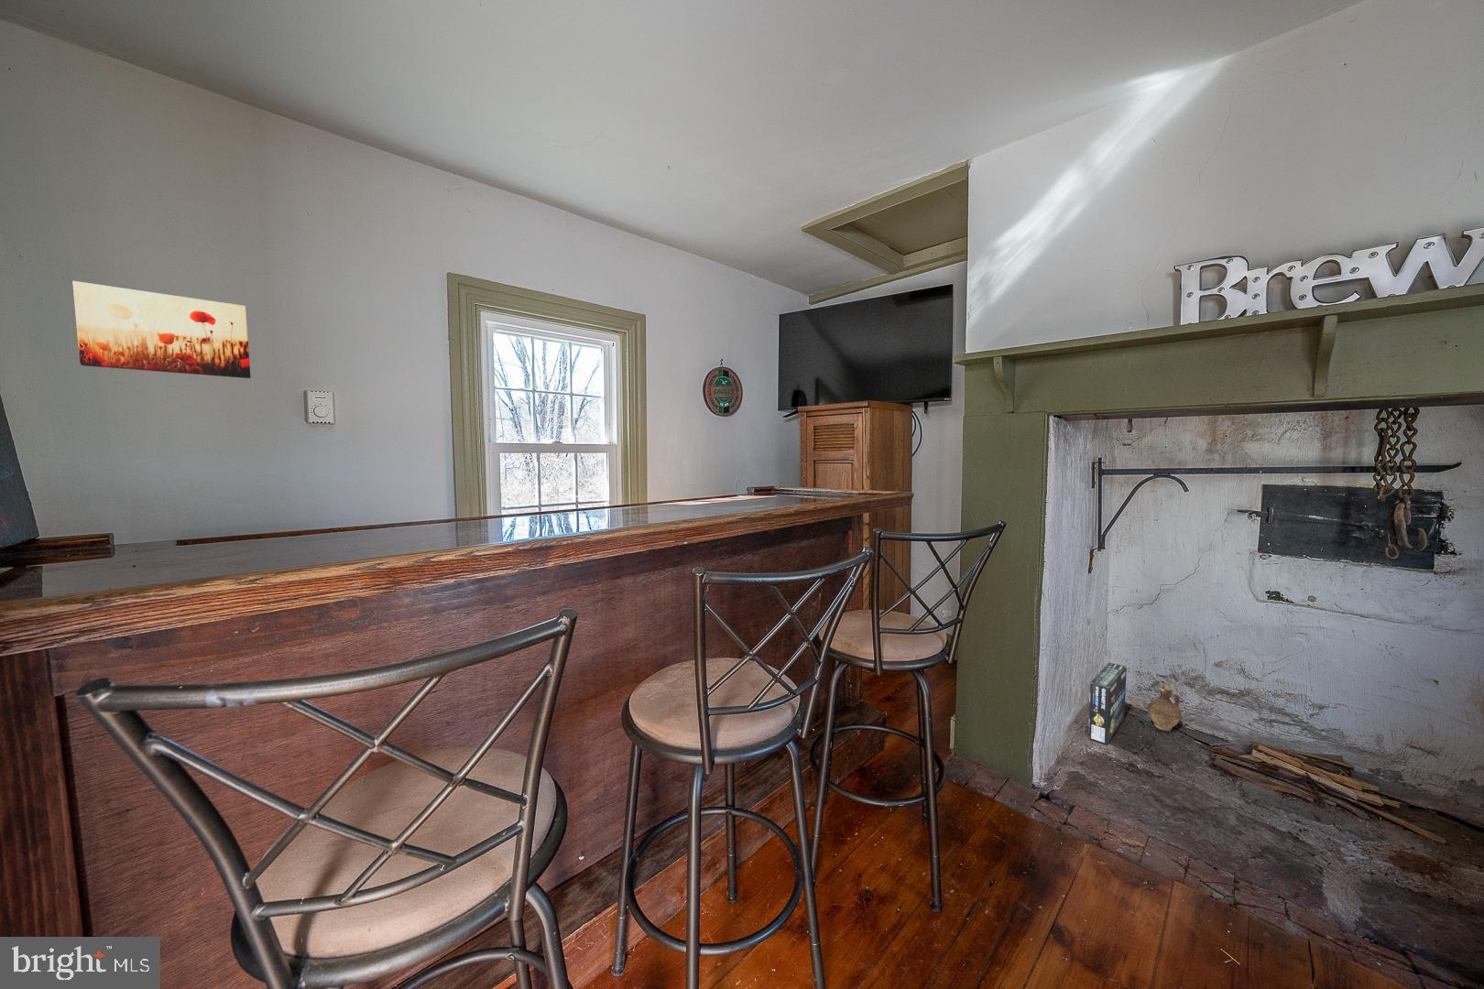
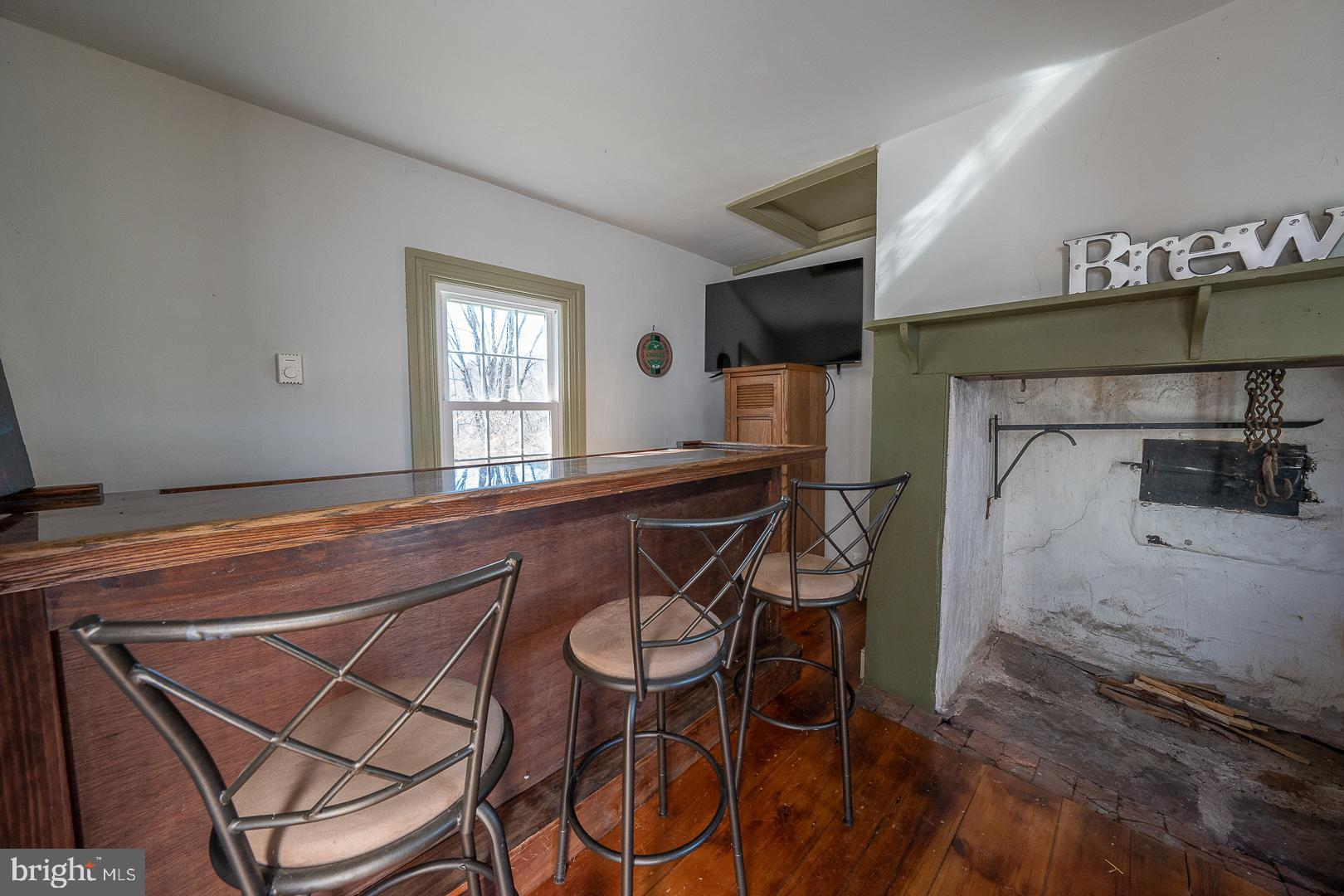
- wall art [72,280,251,379]
- ceramic jug [1147,685,1181,732]
- box [1089,662,1127,745]
